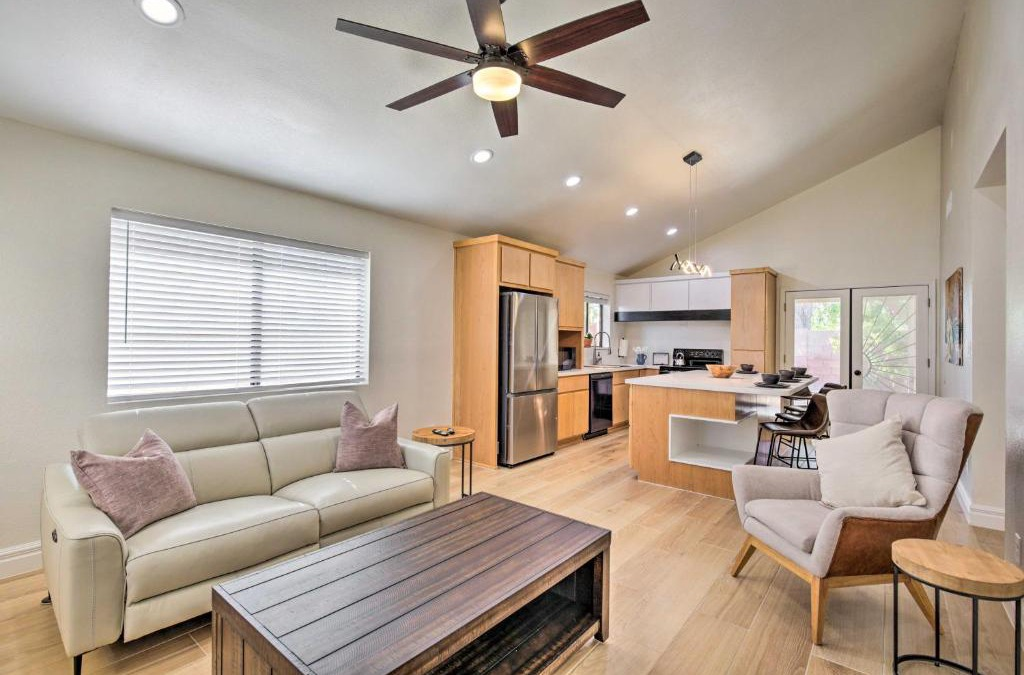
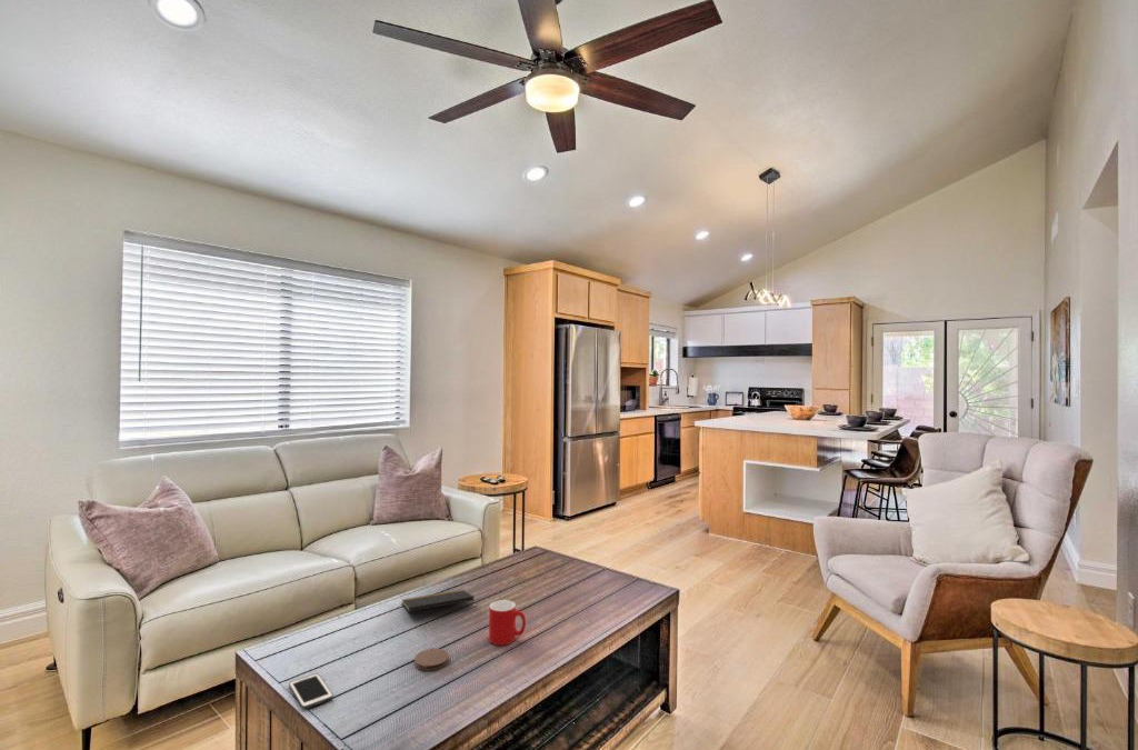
+ cell phone [288,672,335,710]
+ notepad [401,589,477,613]
+ coaster [413,648,450,671]
+ cup [488,599,527,647]
